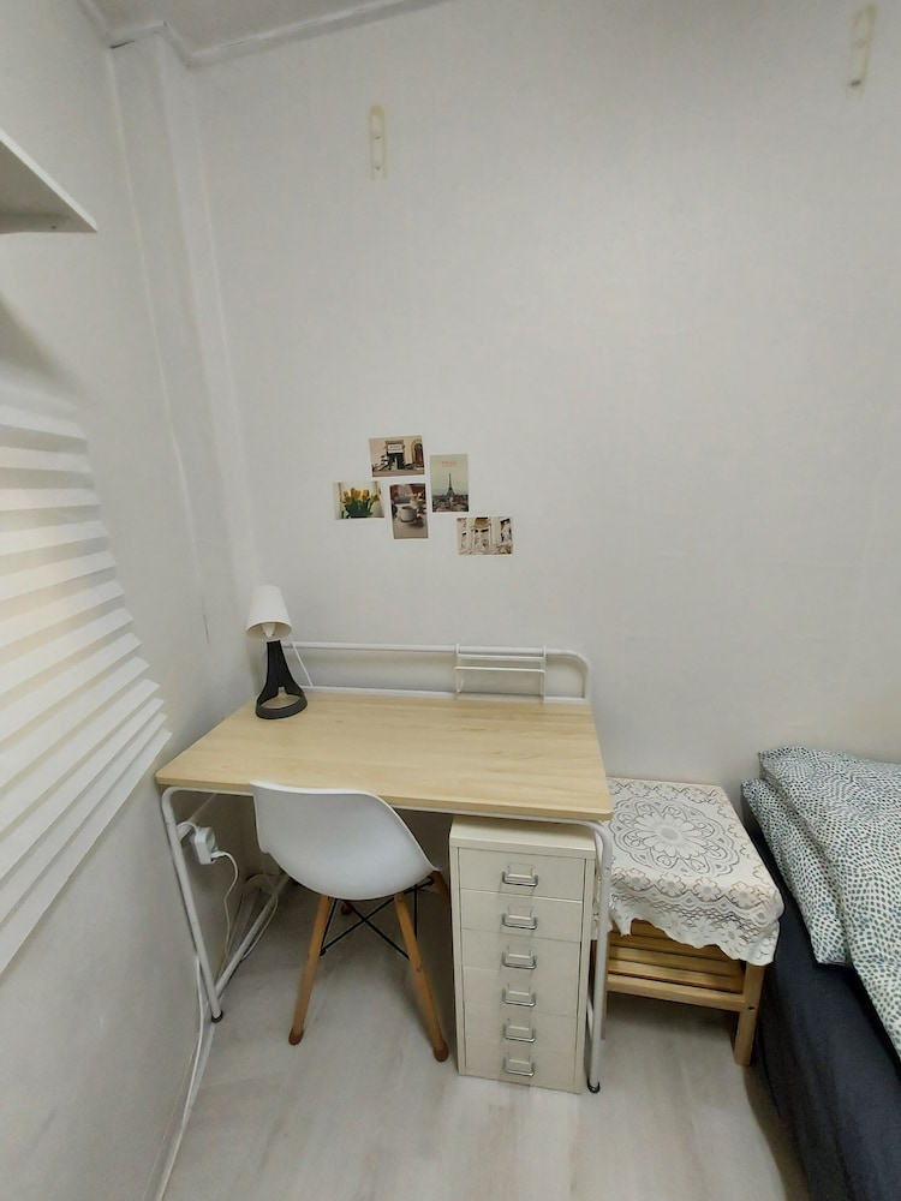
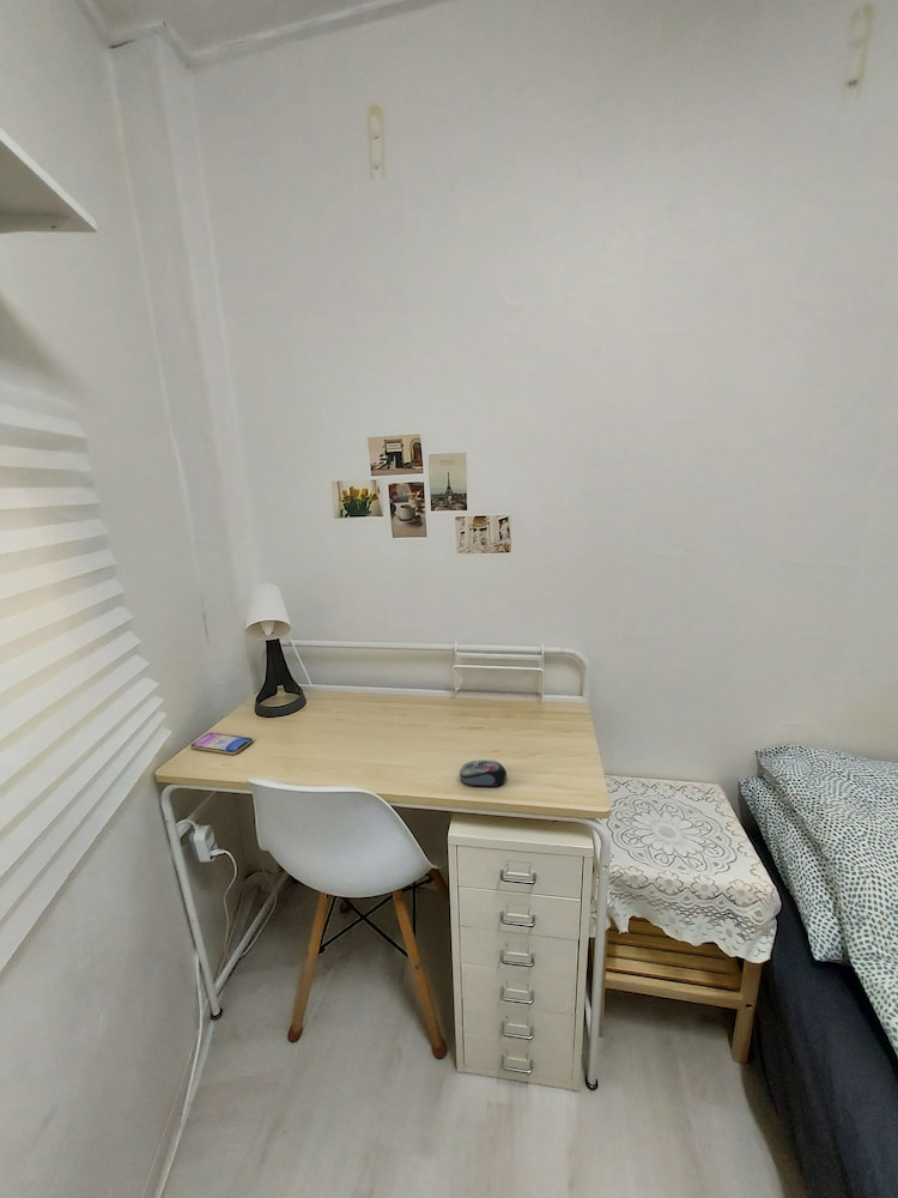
+ computer mouse [459,760,508,788]
+ smartphone [189,732,254,756]
